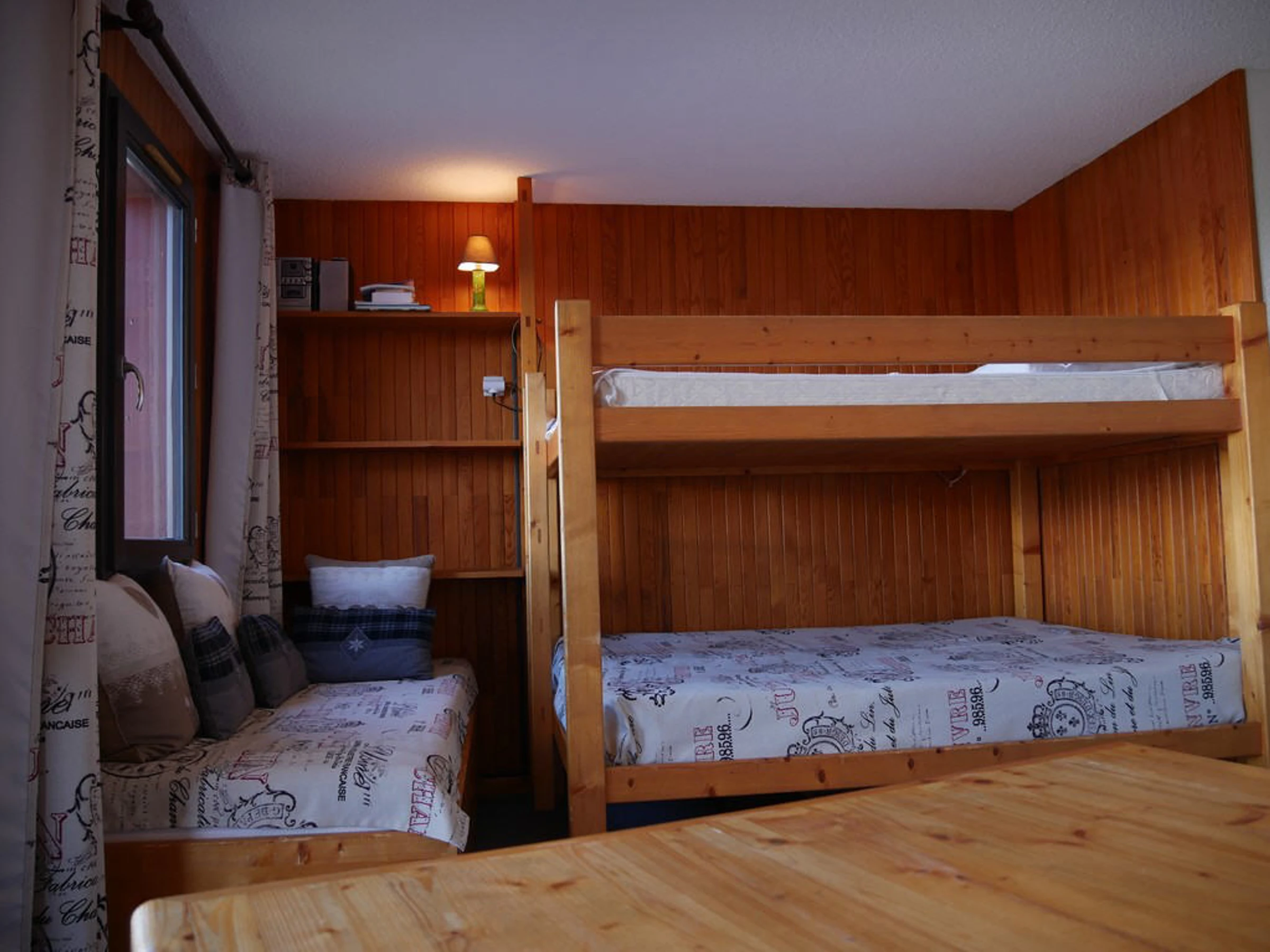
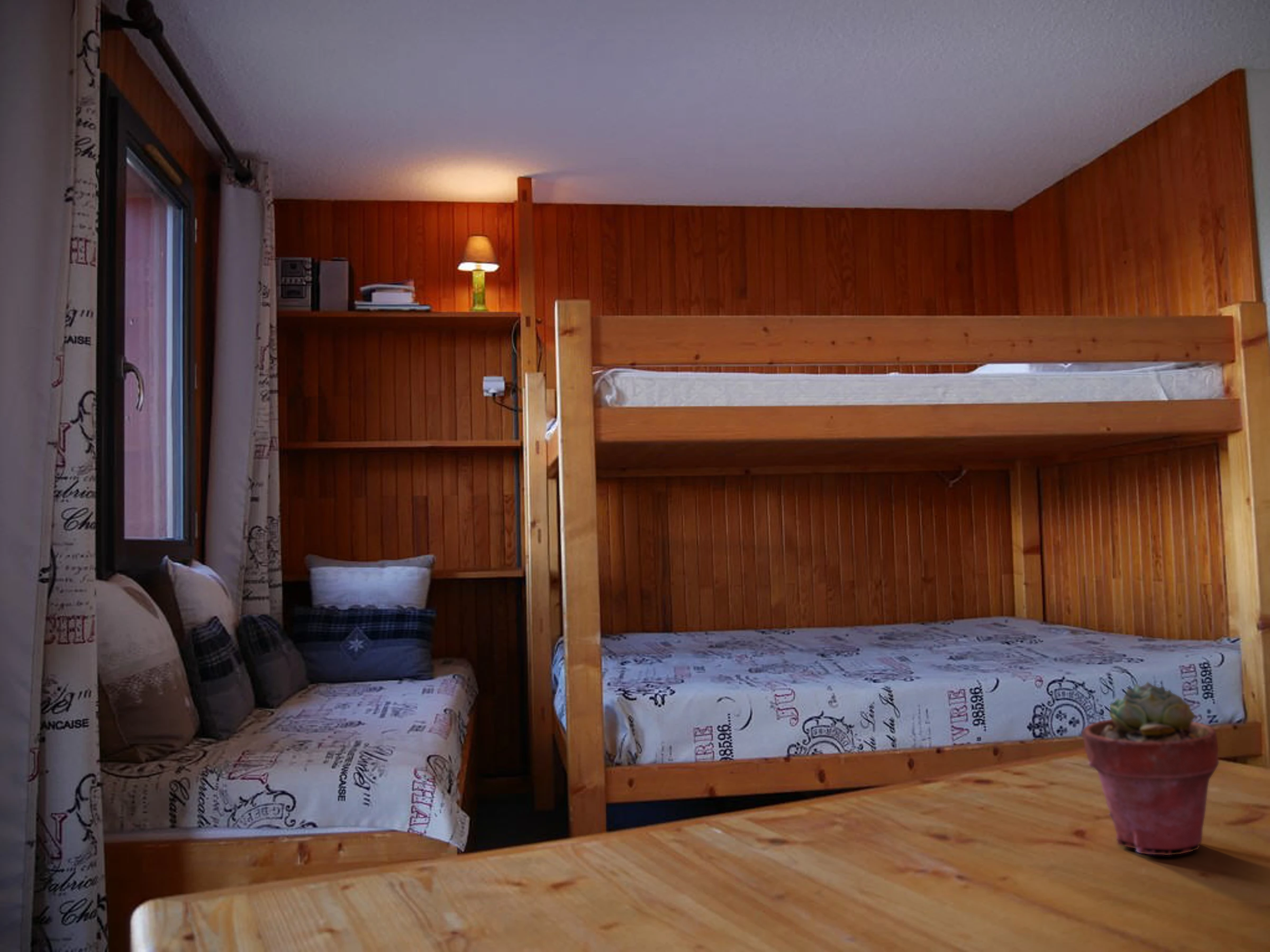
+ potted succulent [1081,681,1220,856]
